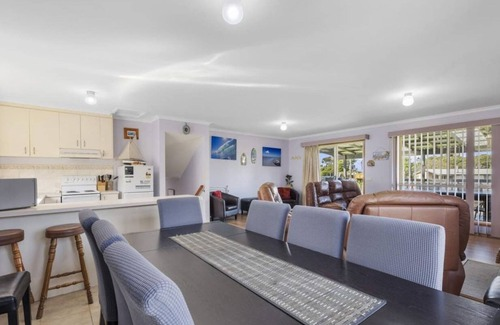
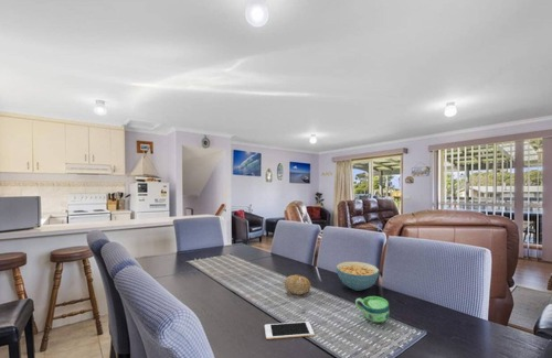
+ cereal bowl [335,261,380,292]
+ cell phone [264,321,315,340]
+ fruit [284,274,311,295]
+ cup [354,295,390,325]
